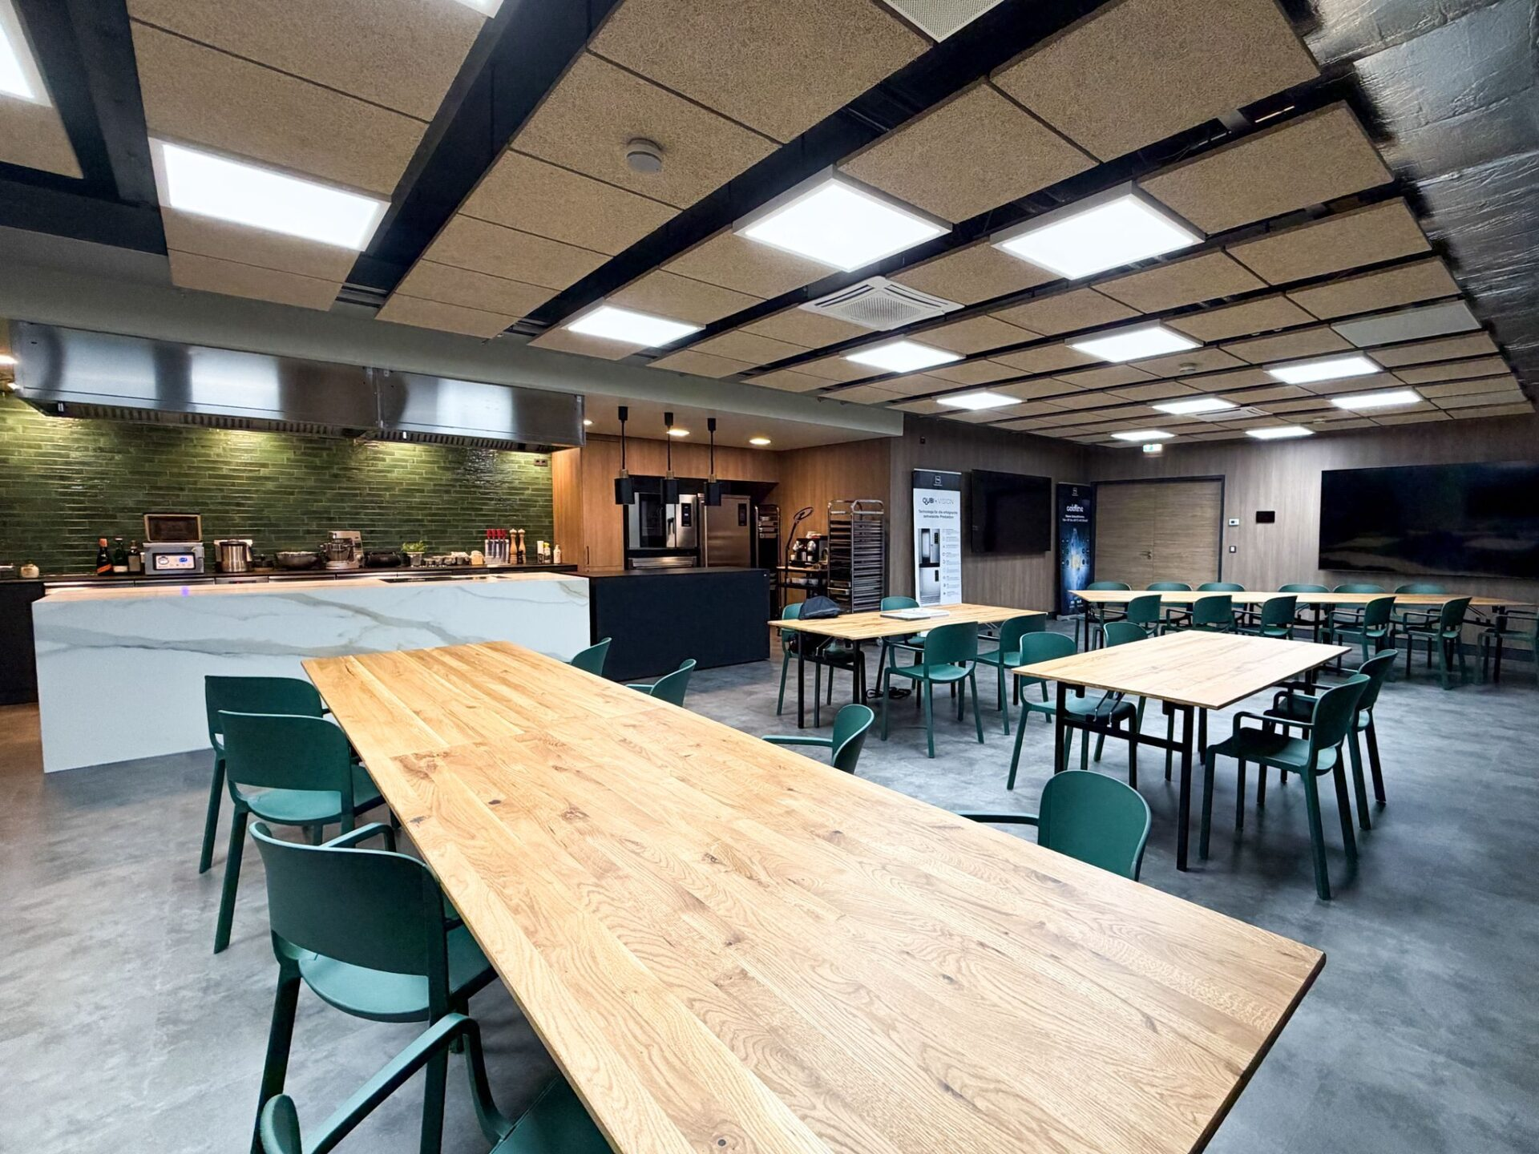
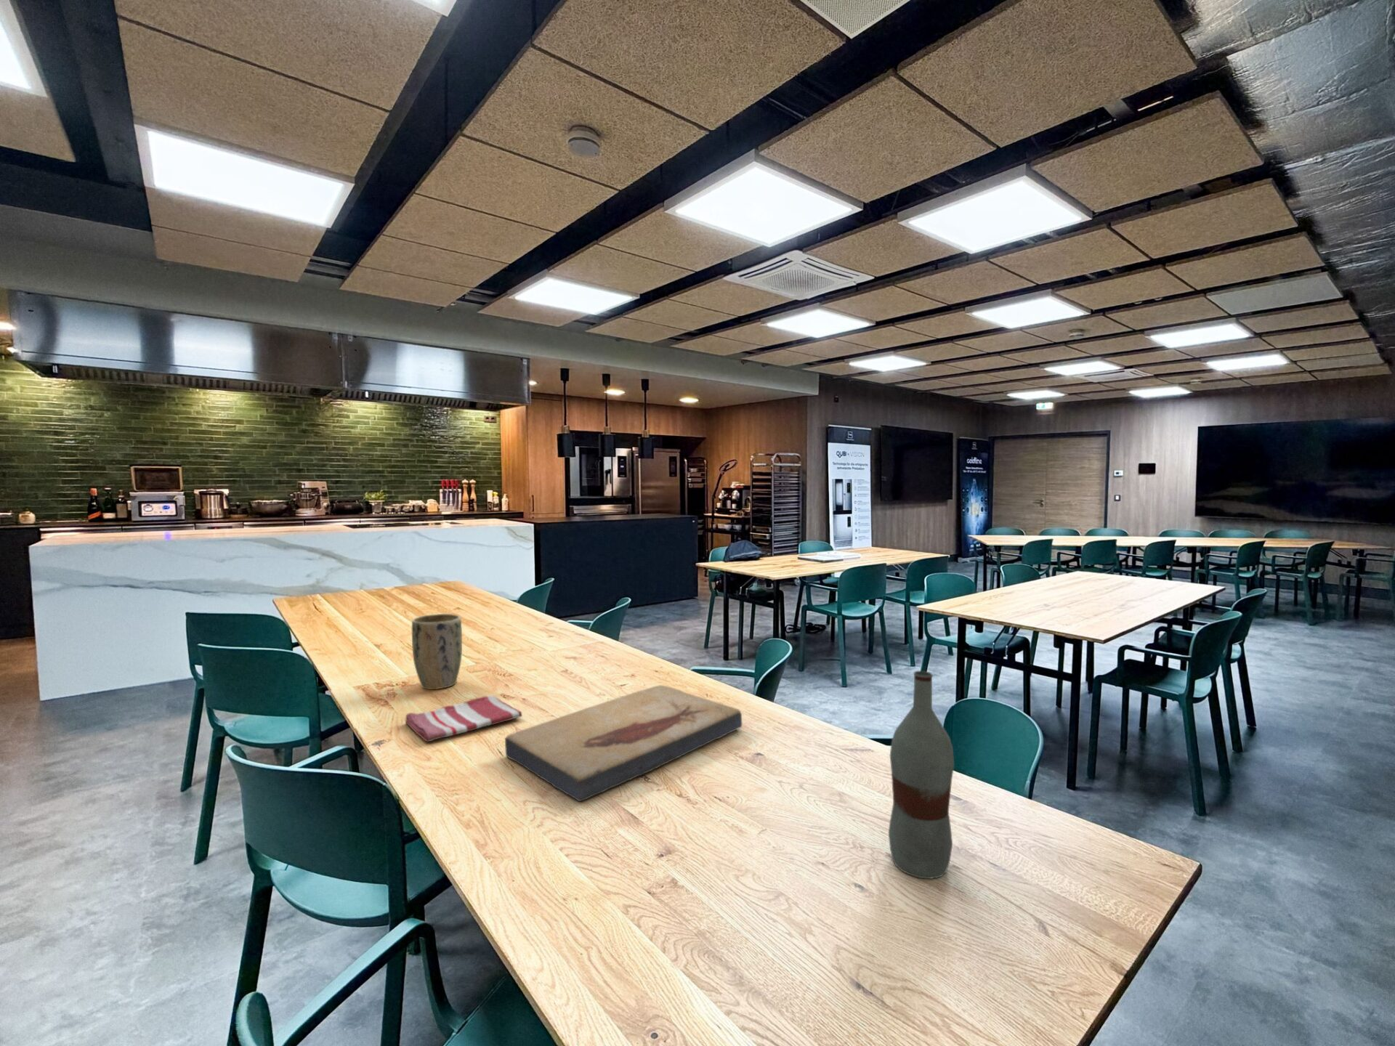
+ fish fossil [504,685,744,802]
+ bottle [888,670,955,880]
+ plant pot [411,613,462,690]
+ dish towel [404,694,523,743]
